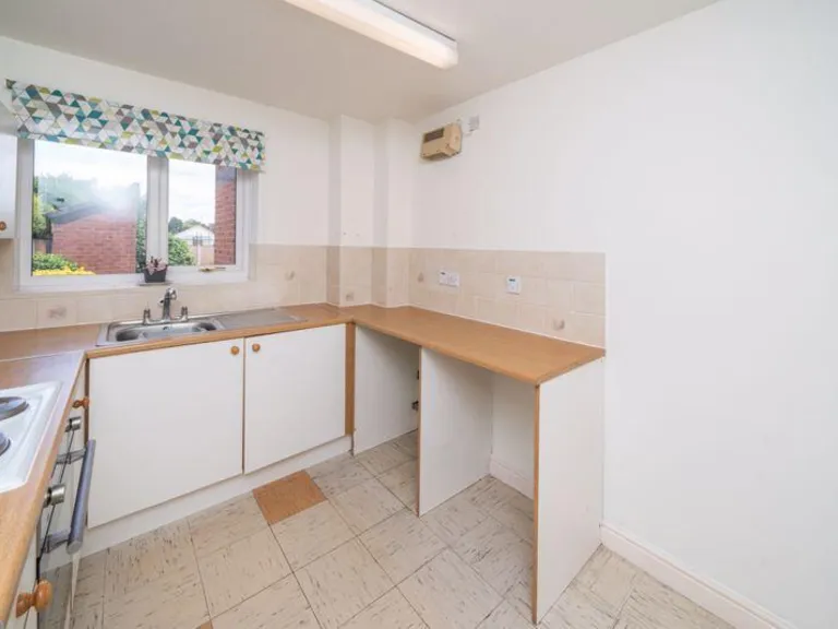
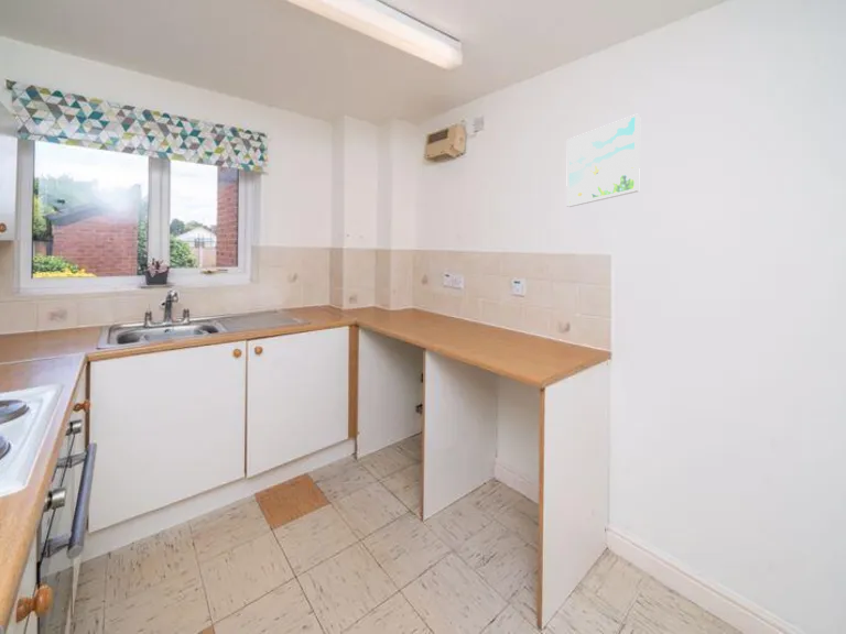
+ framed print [565,113,641,208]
